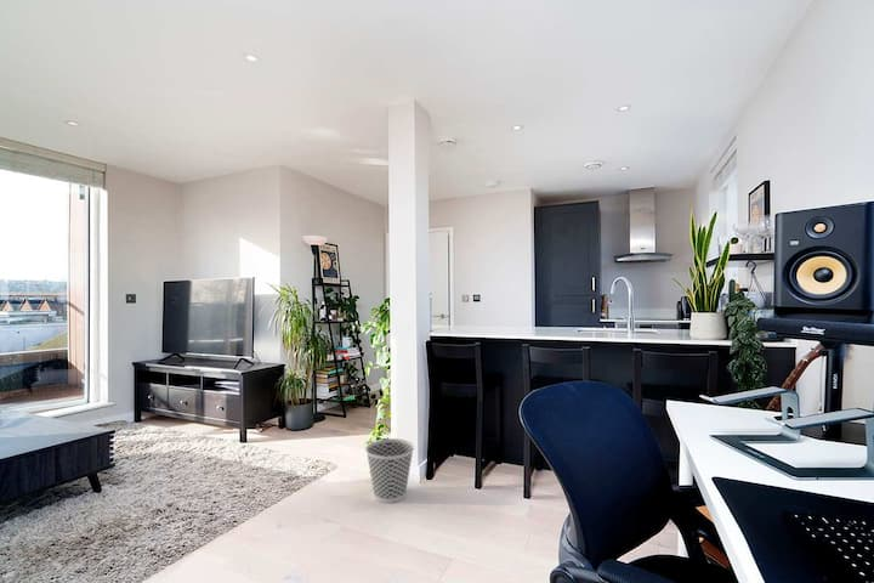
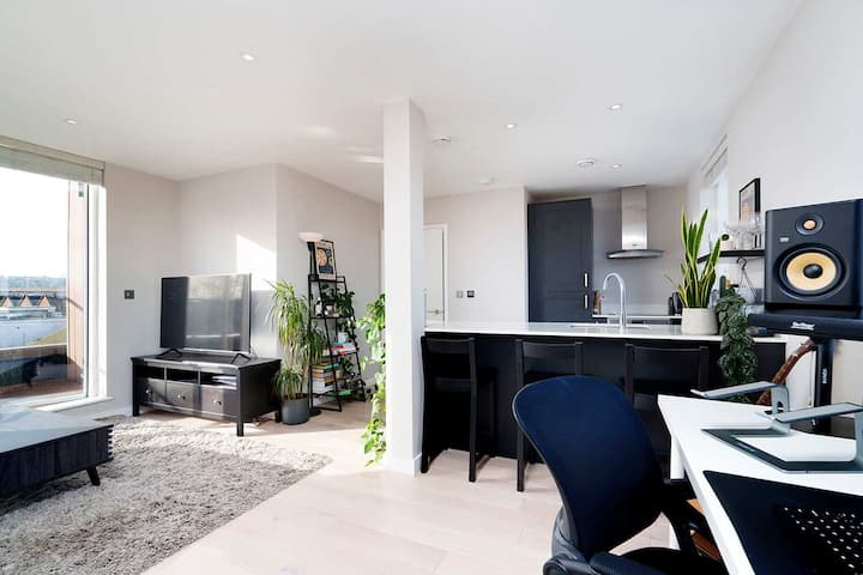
- wastebasket [364,437,415,504]
